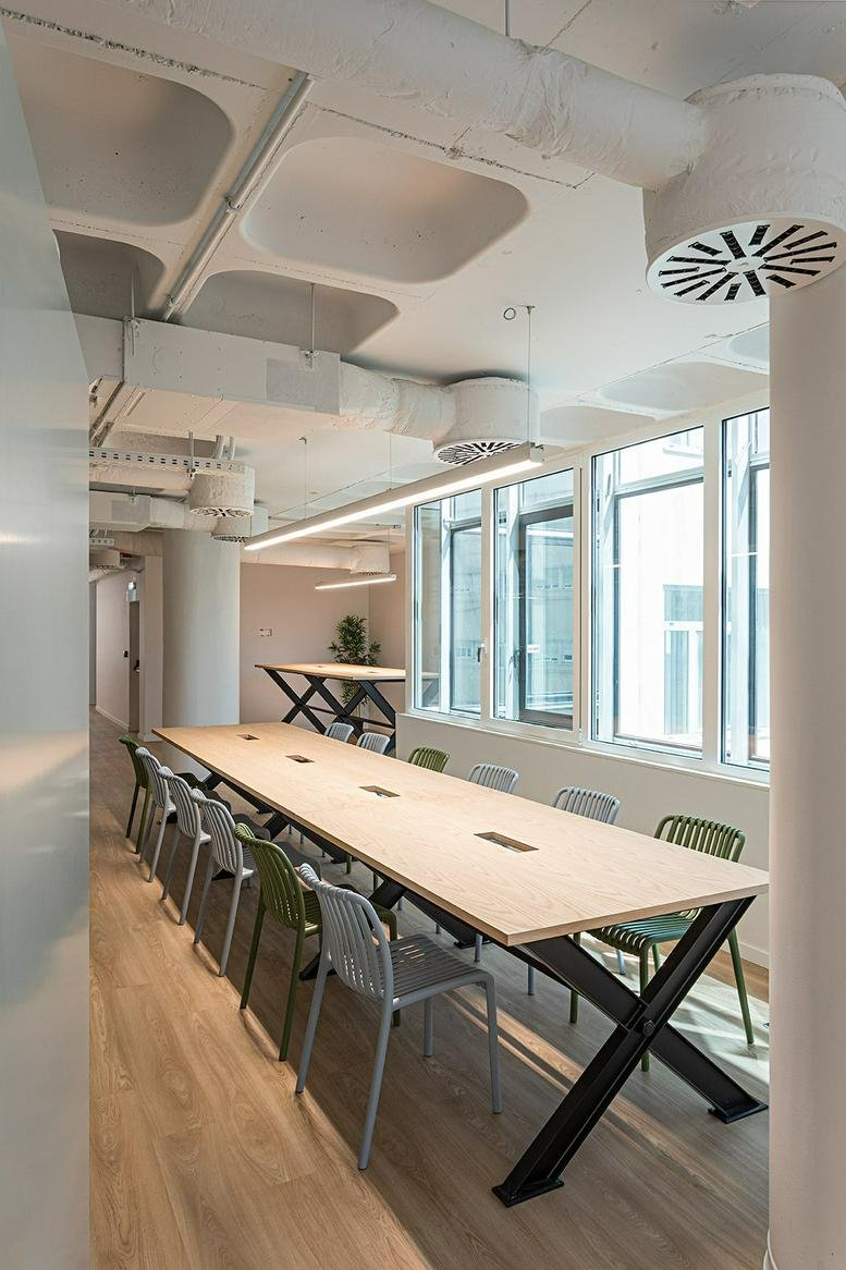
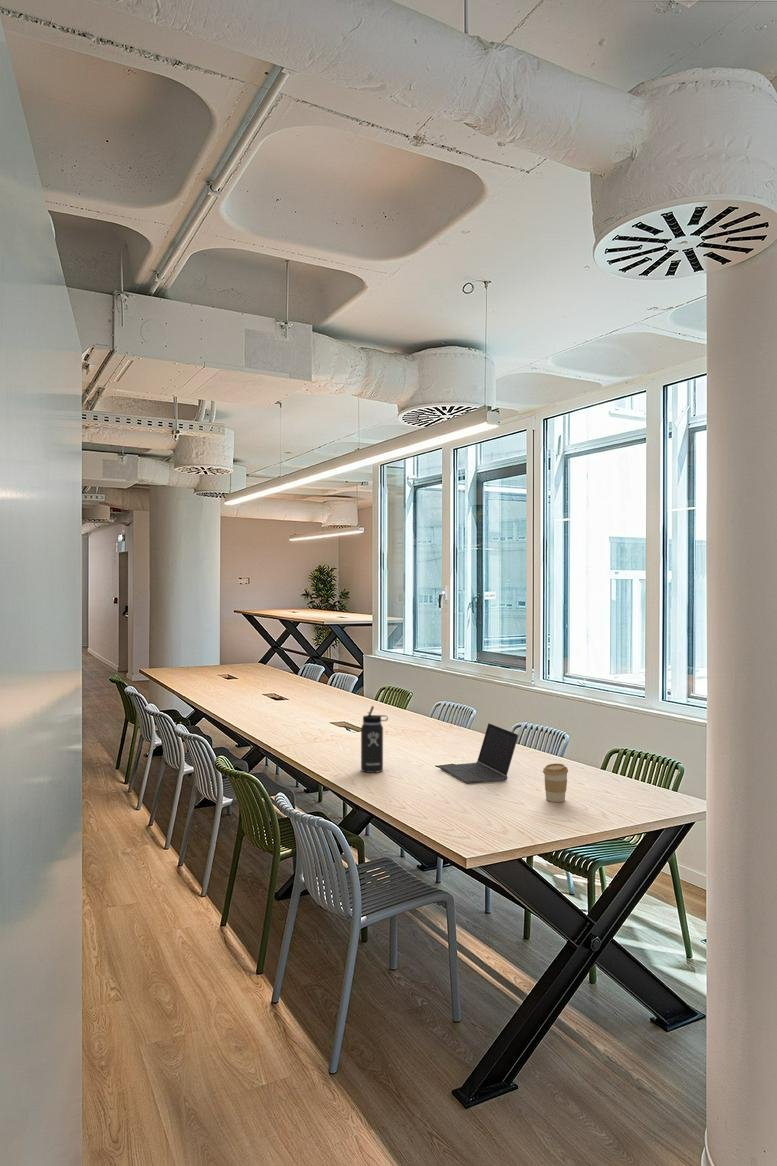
+ laptop computer [440,722,519,785]
+ thermos bottle [360,705,389,774]
+ coffee cup [542,763,569,803]
